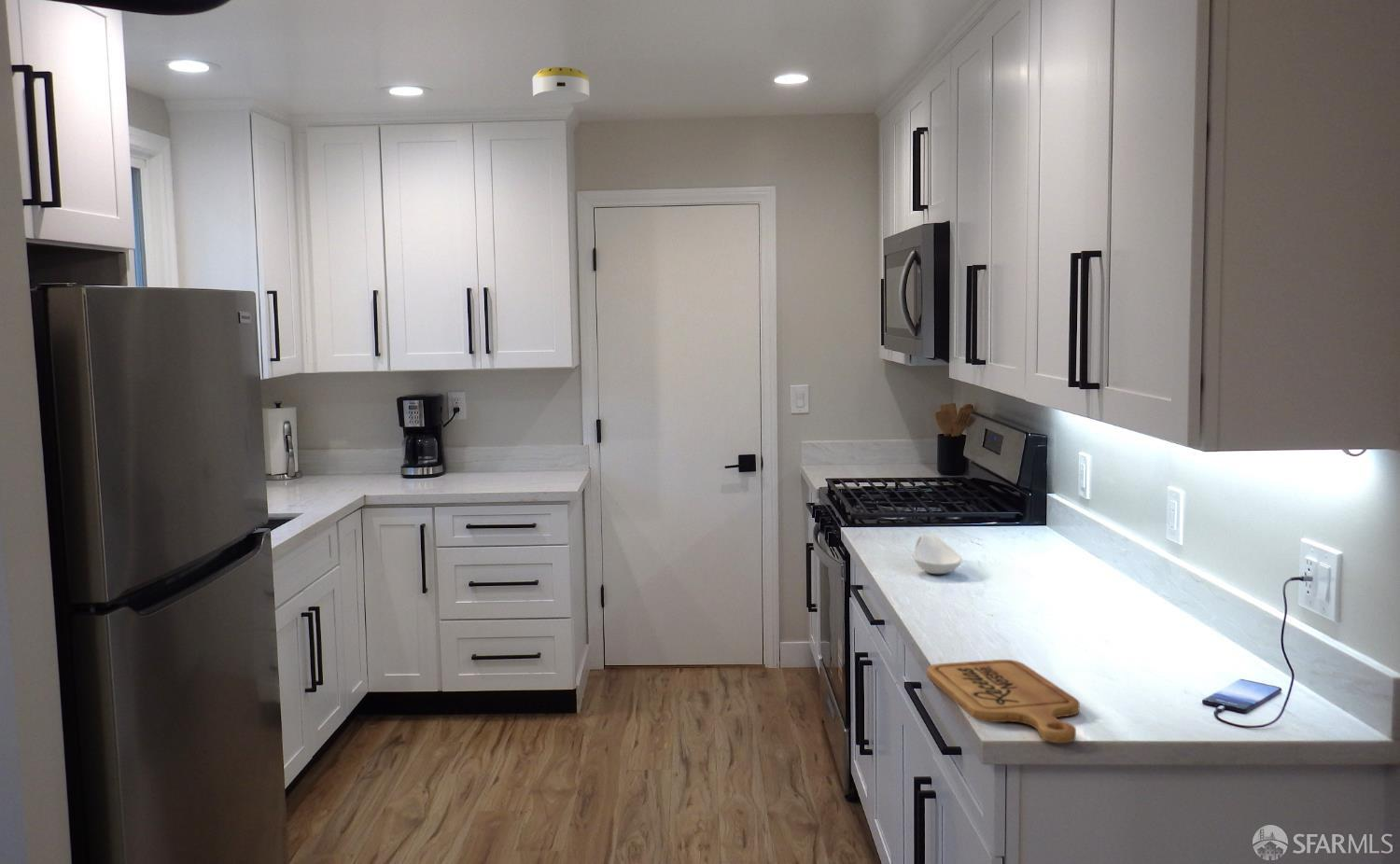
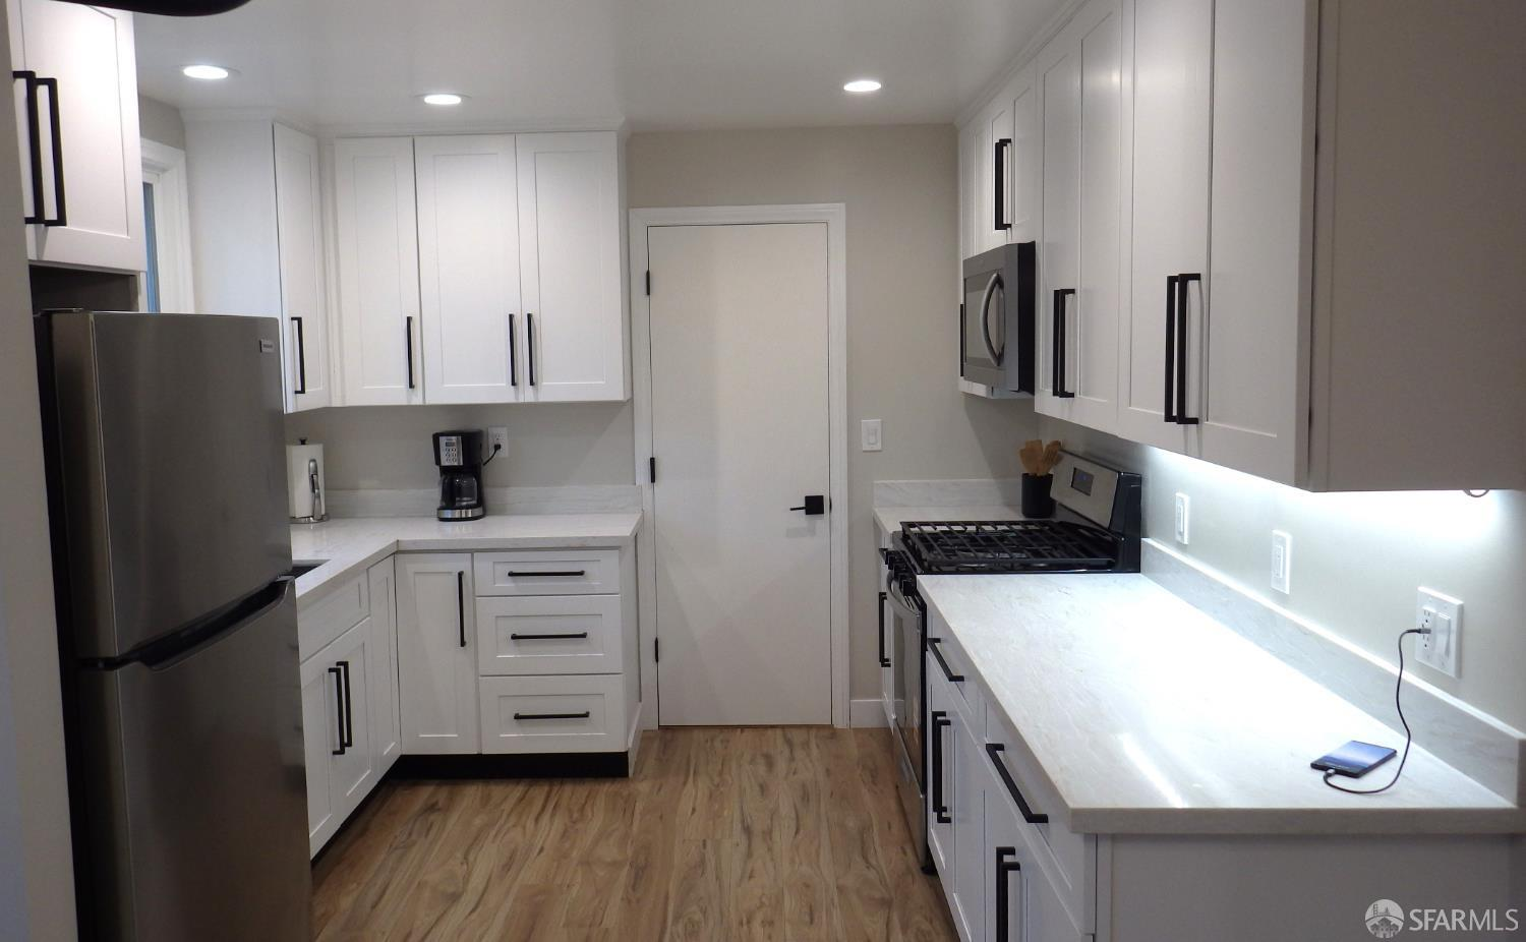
- spoon rest [913,534,963,575]
- smoke detector [532,66,591,104]
- cutting board [926,659,1081,744]
